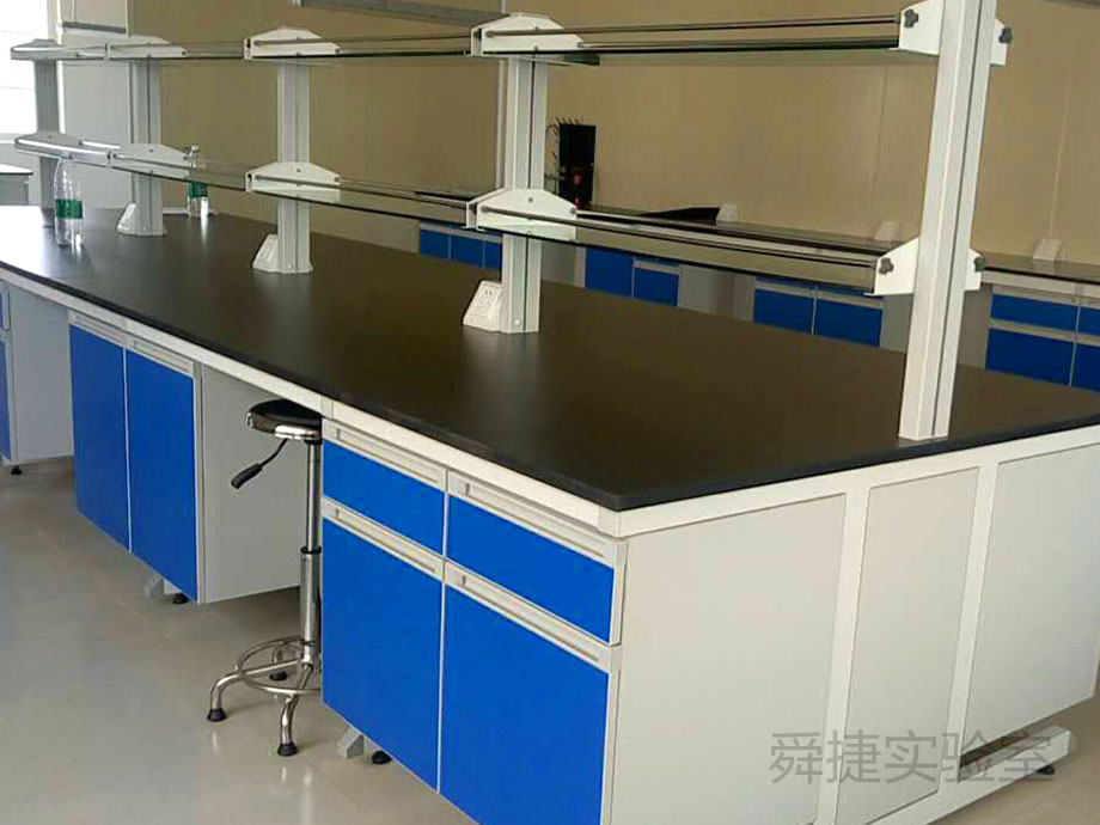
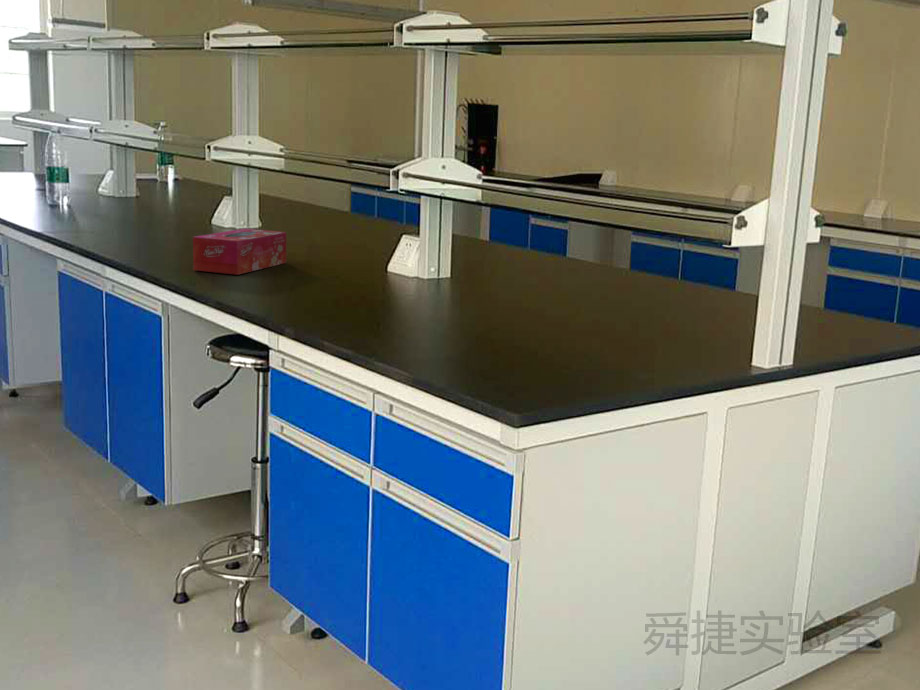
+ tissue box [192,228,287,276]
